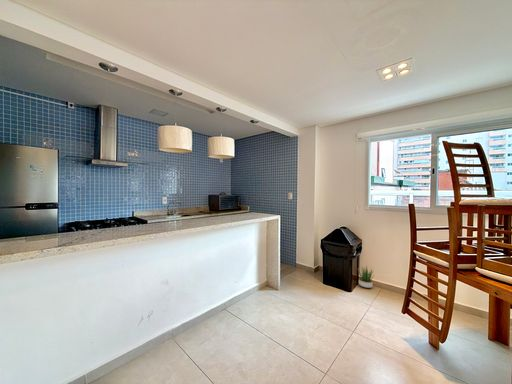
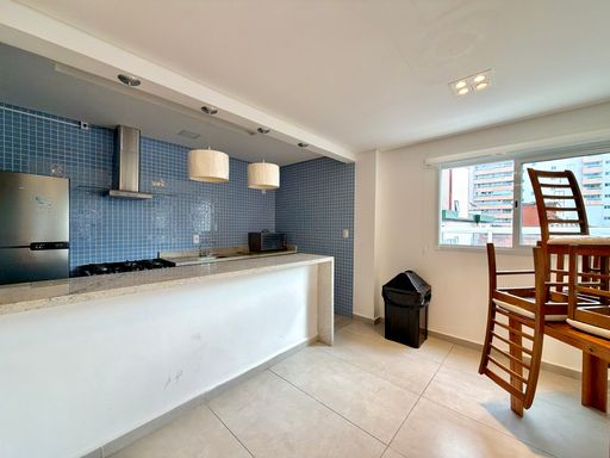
- potted plant [357,266,375,289]
